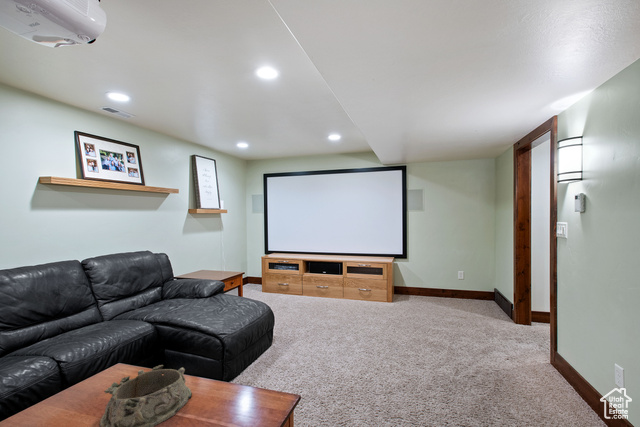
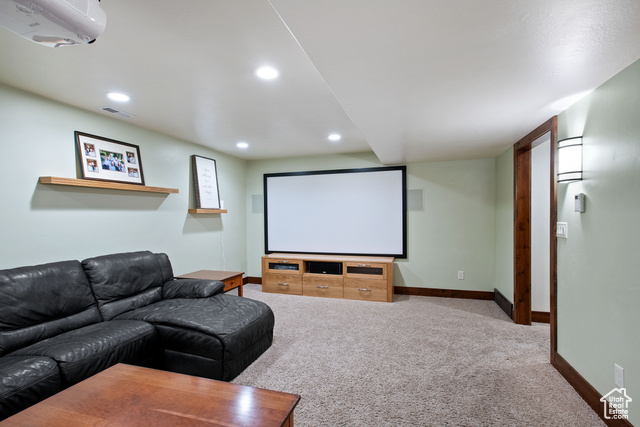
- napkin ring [99,364,193,427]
